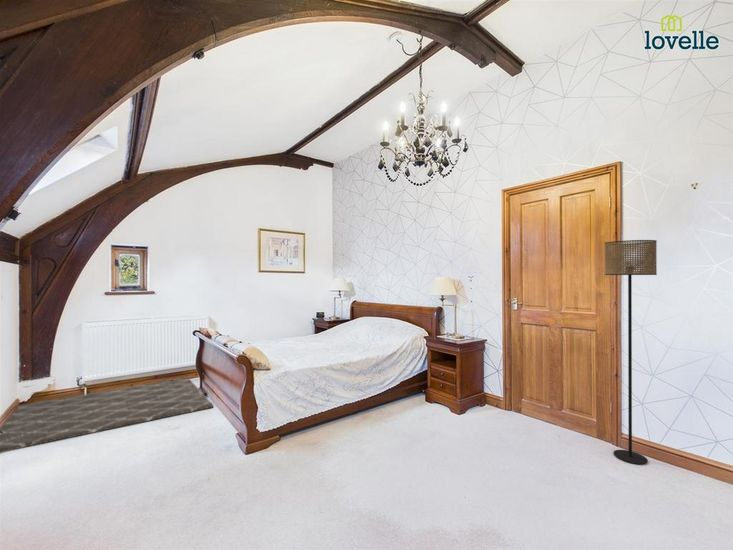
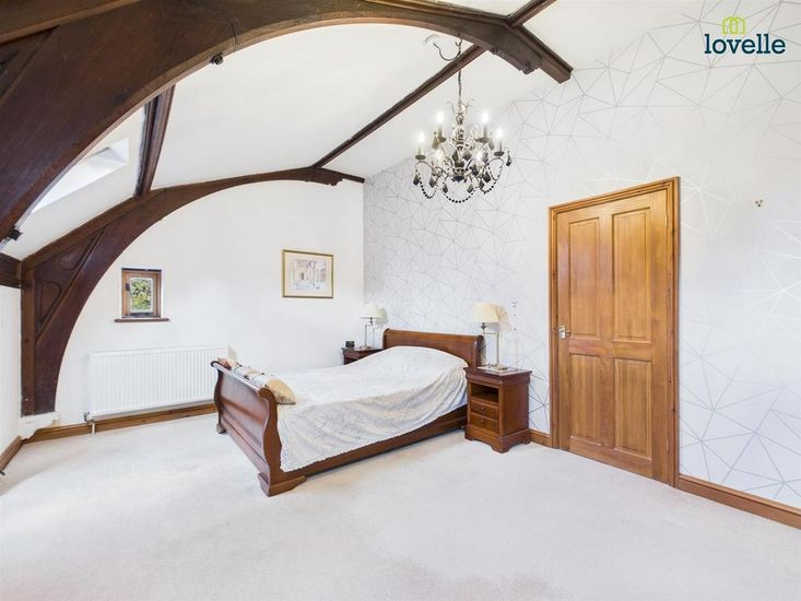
- floor lamp [604,239,658,465]
- rug [0,377,214,453]
